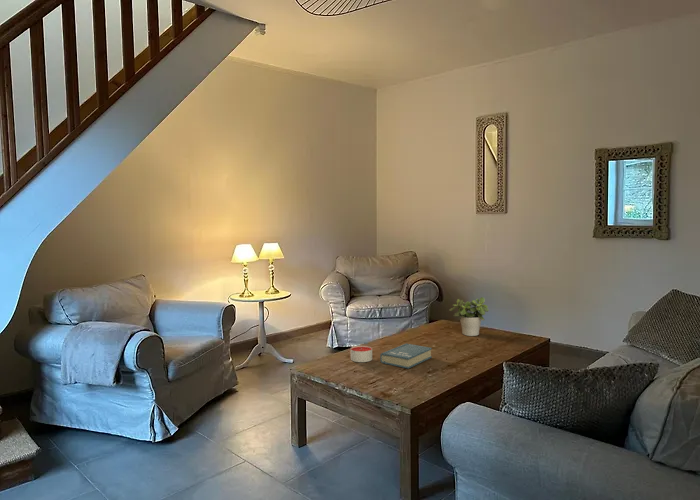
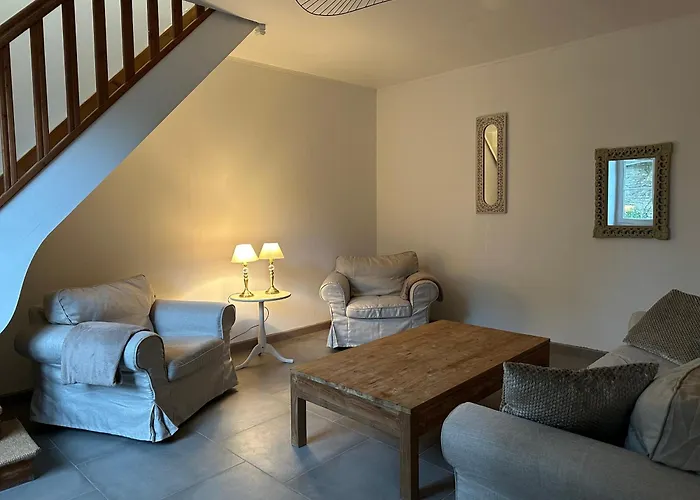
- book [379,342,433,370]
- candle [350,345,373,363]
- potted plant [448,296,490,337]
